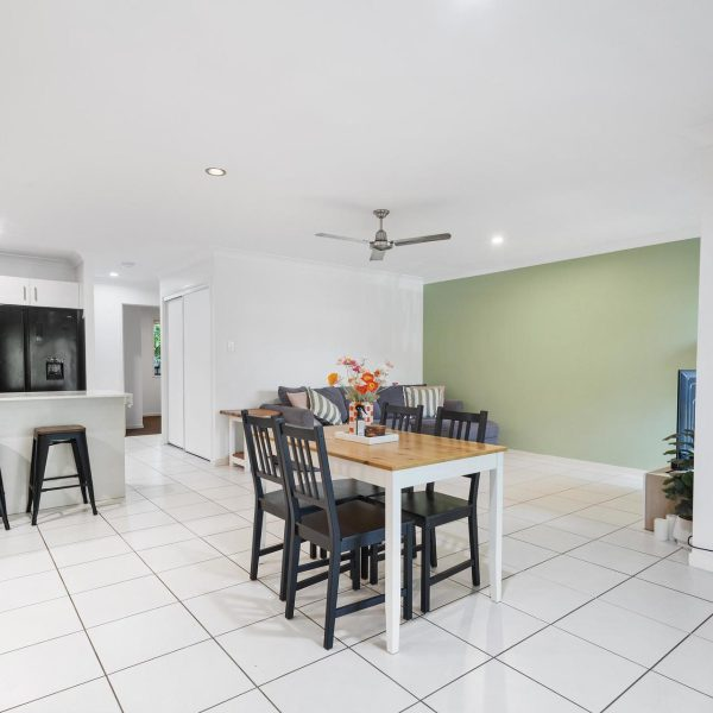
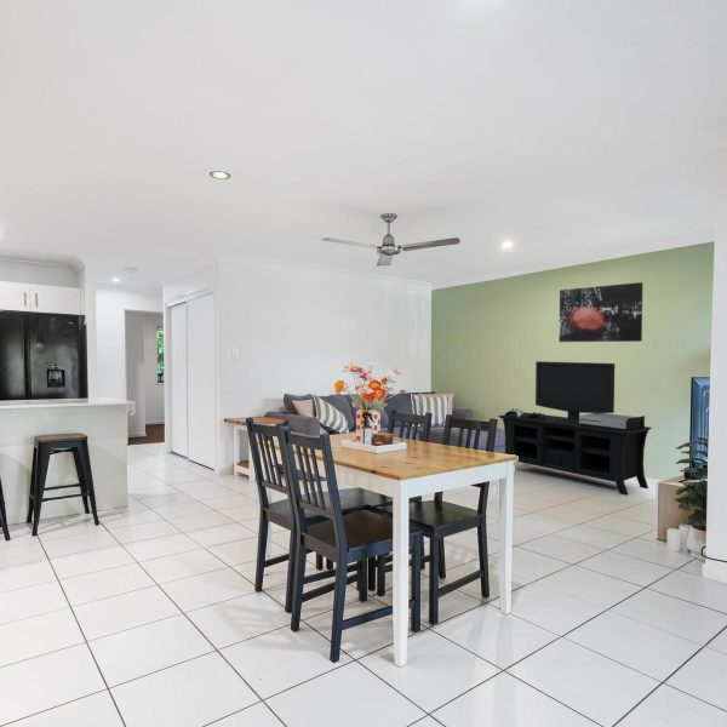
+ media console [497,360,652,497]
+ wall art [557,281,645,343]
